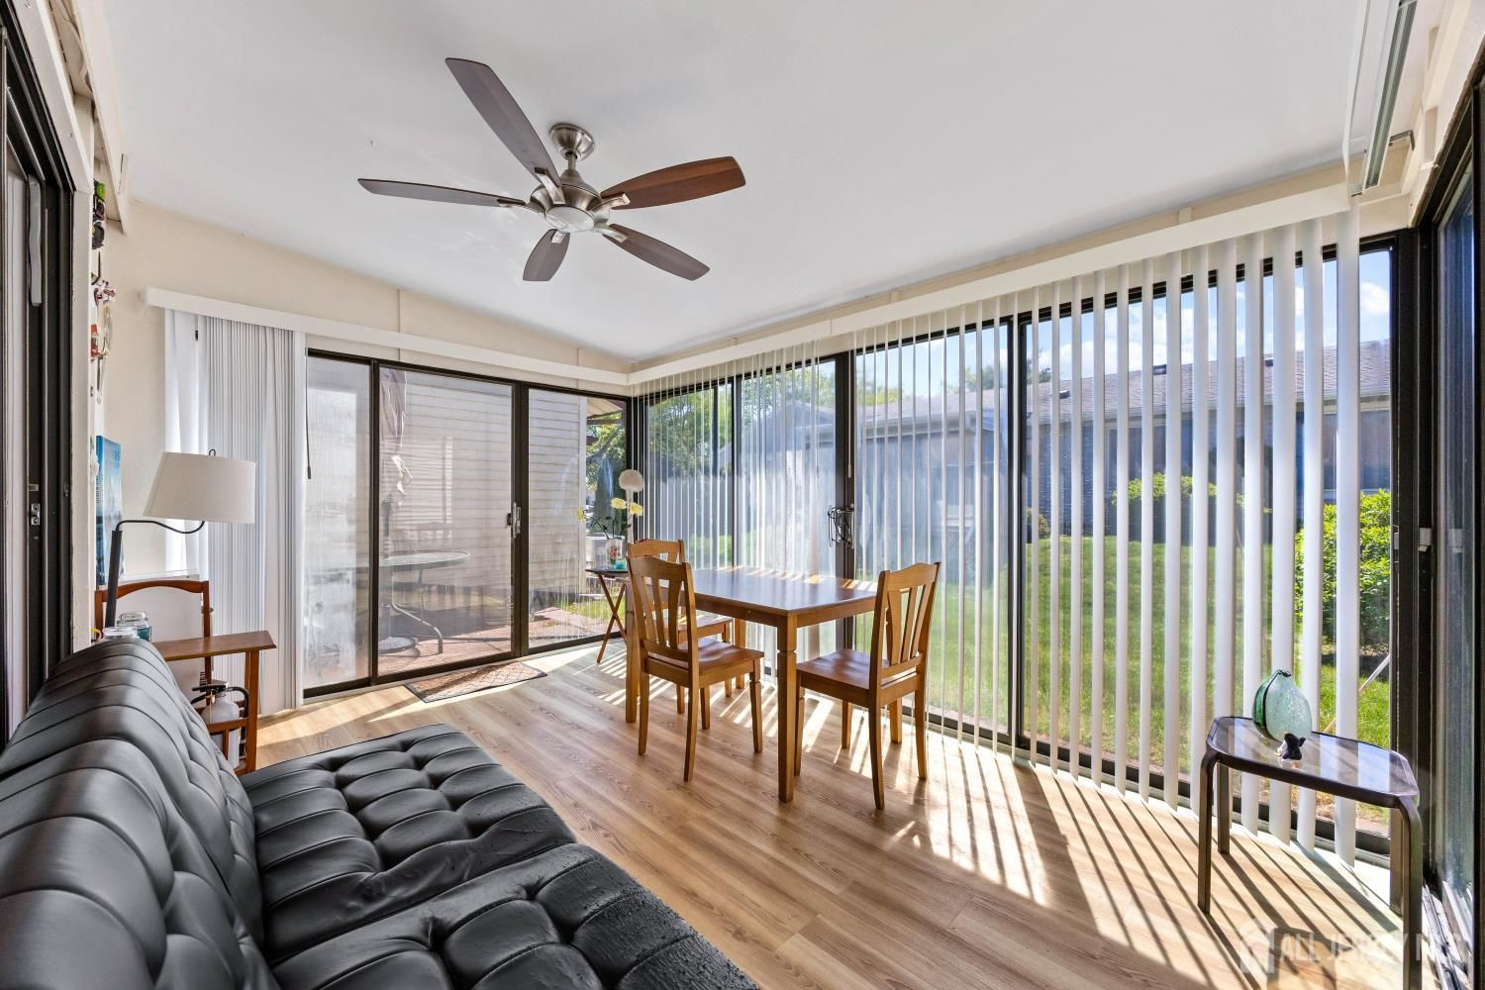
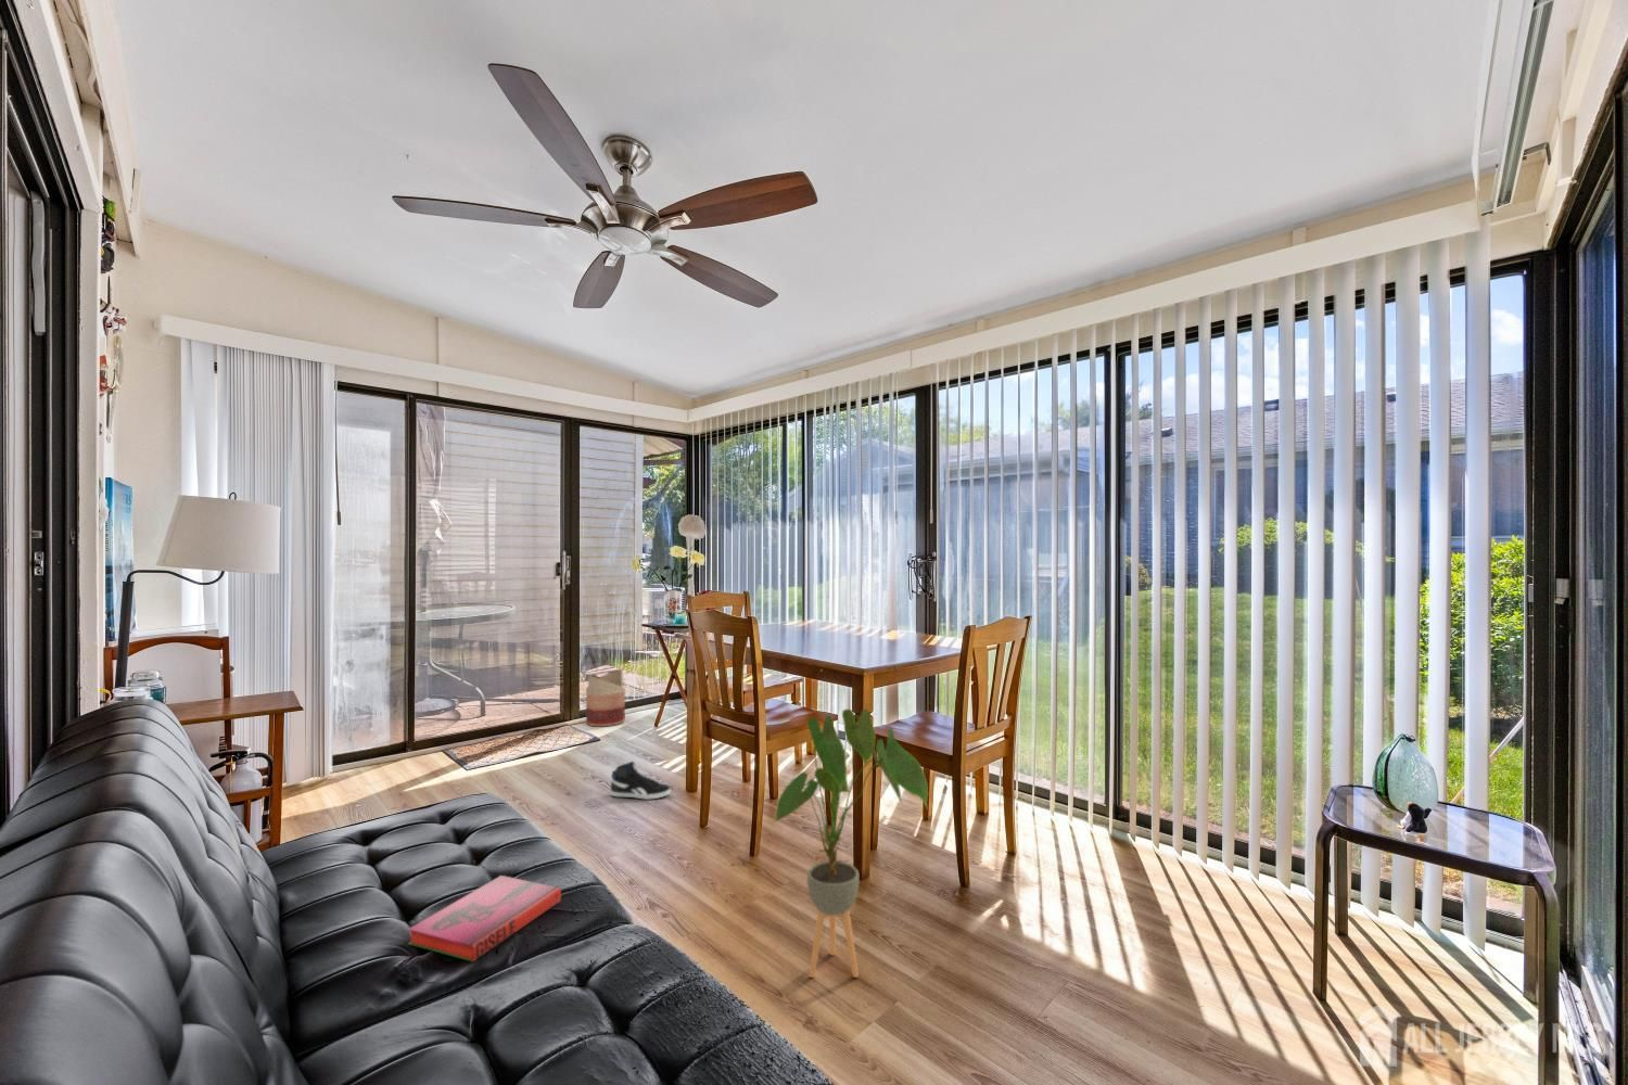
+ house plant [772,707,929,978]
+ sneaker [609,760,671,800]
+ hardback book [407,874,562,964]
+ basket [585,667,626,727]
